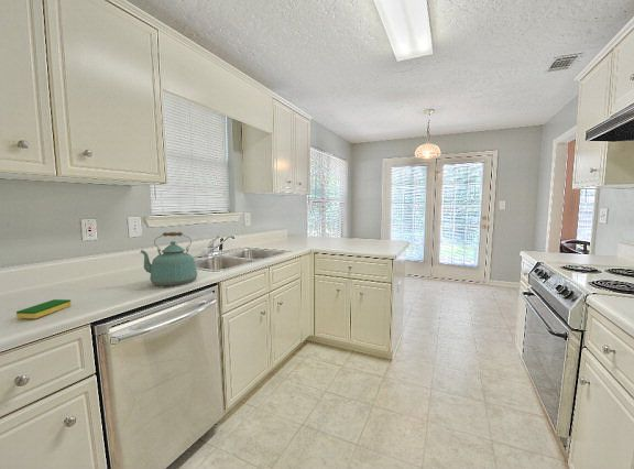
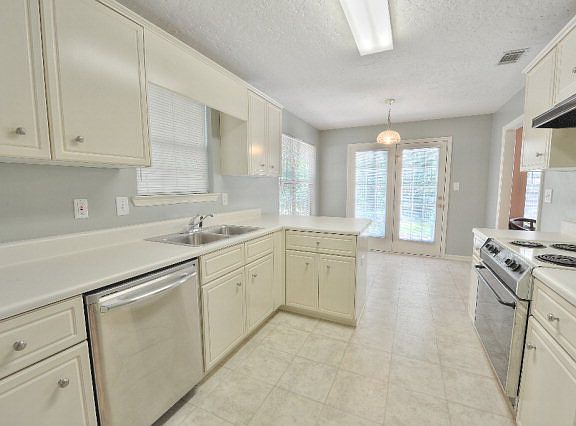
- dish sponge [15,298,72,319]
- kettle [140,231,198,287]
